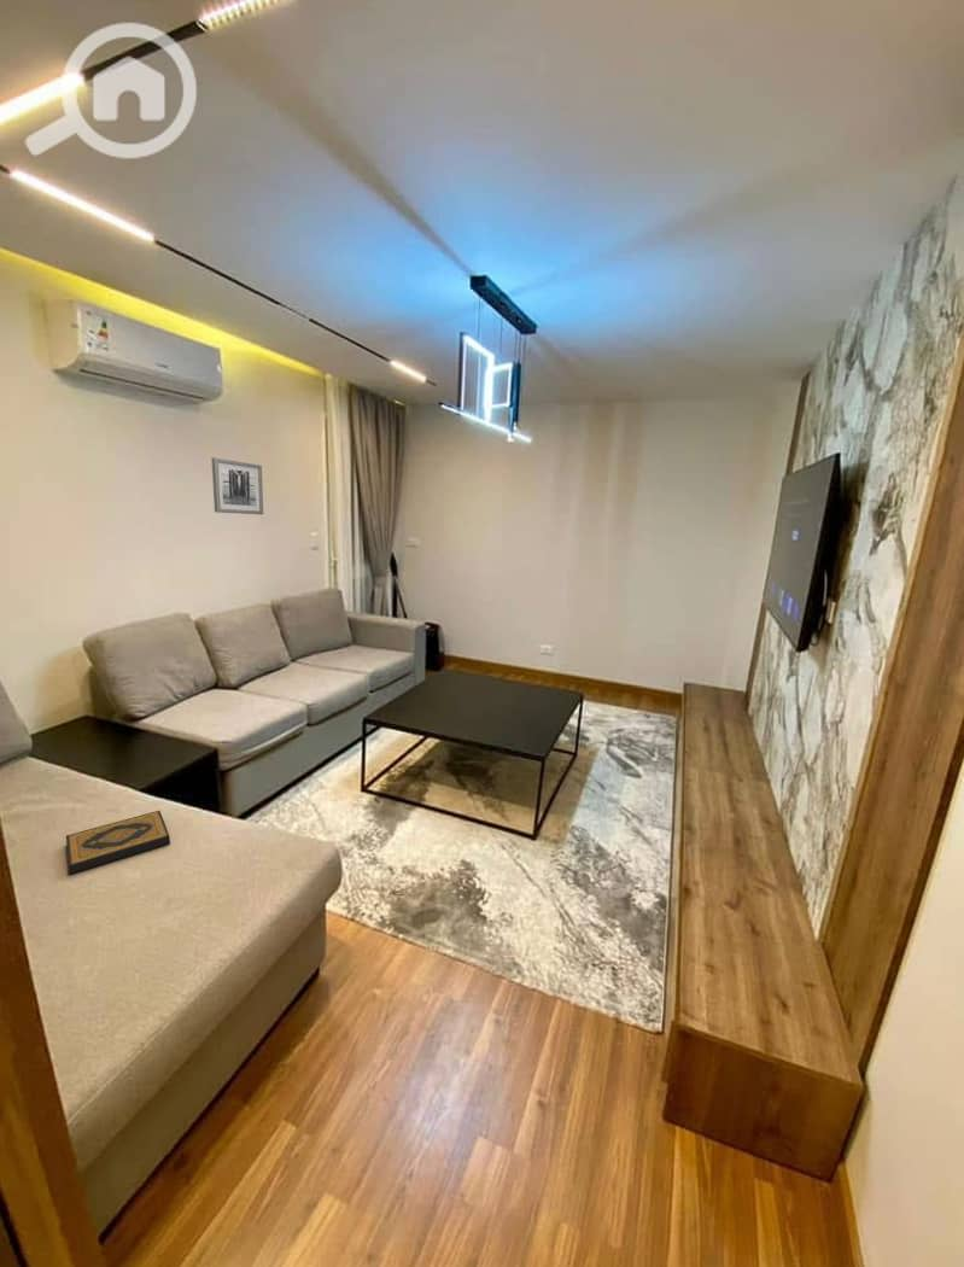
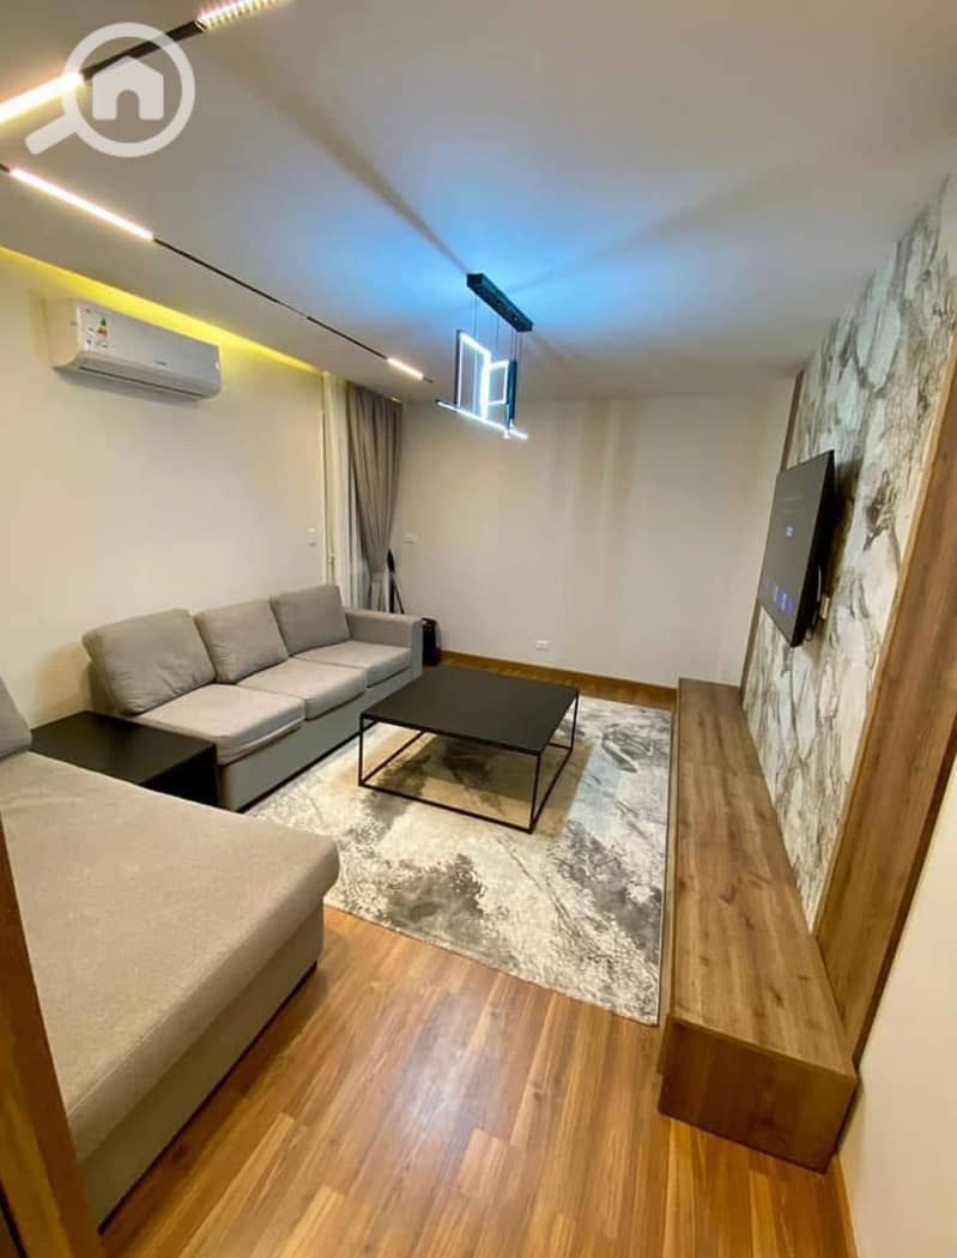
- hardback book [65,810,171,875]
- wall art [210,456,264,515]
